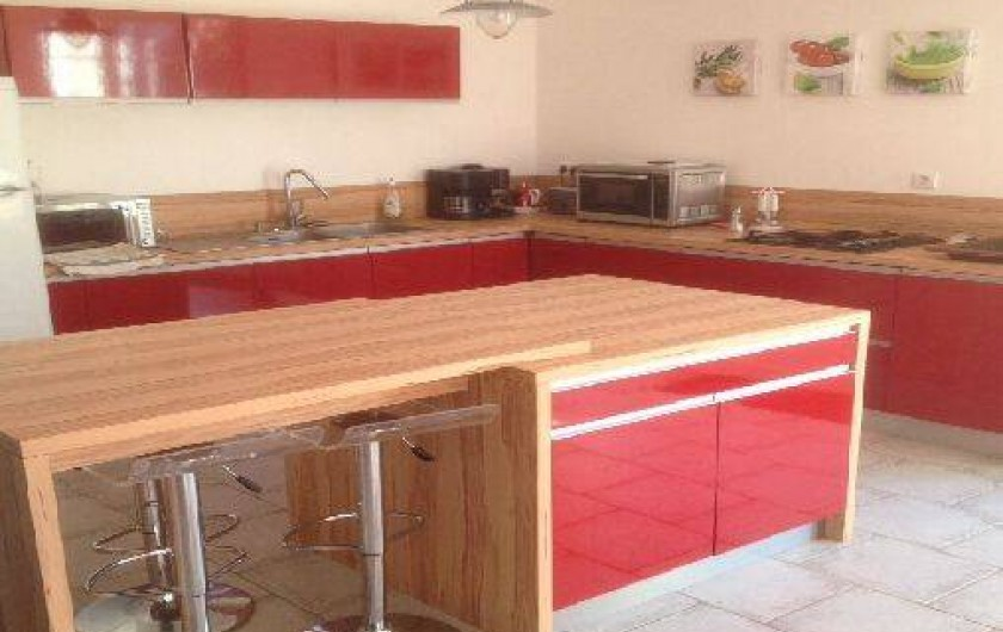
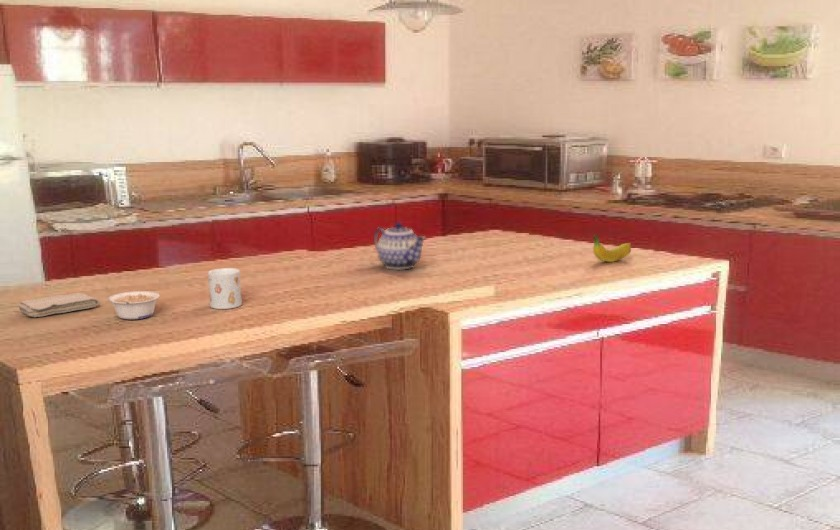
+ teapot [373,221,426,271]
+ fruit [592,234,632,263]
+ legume [107,290,161,320]
+ mug [207,267,243,310]
+ washcloth [16,292,100,318]
